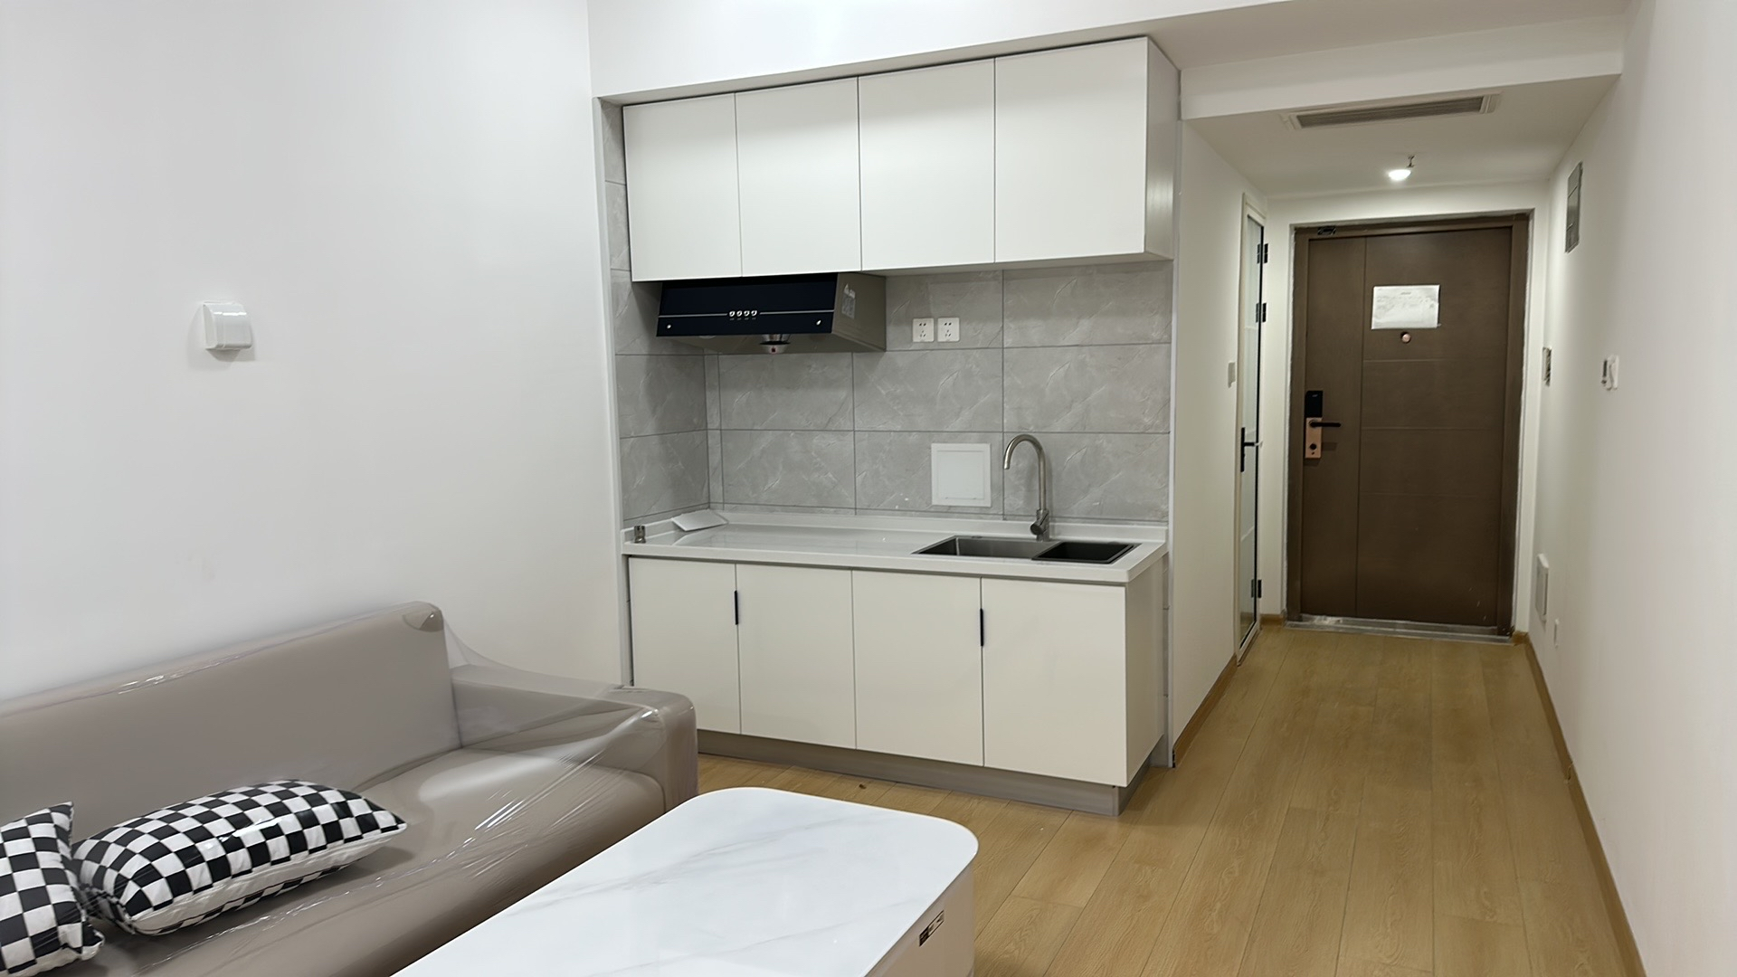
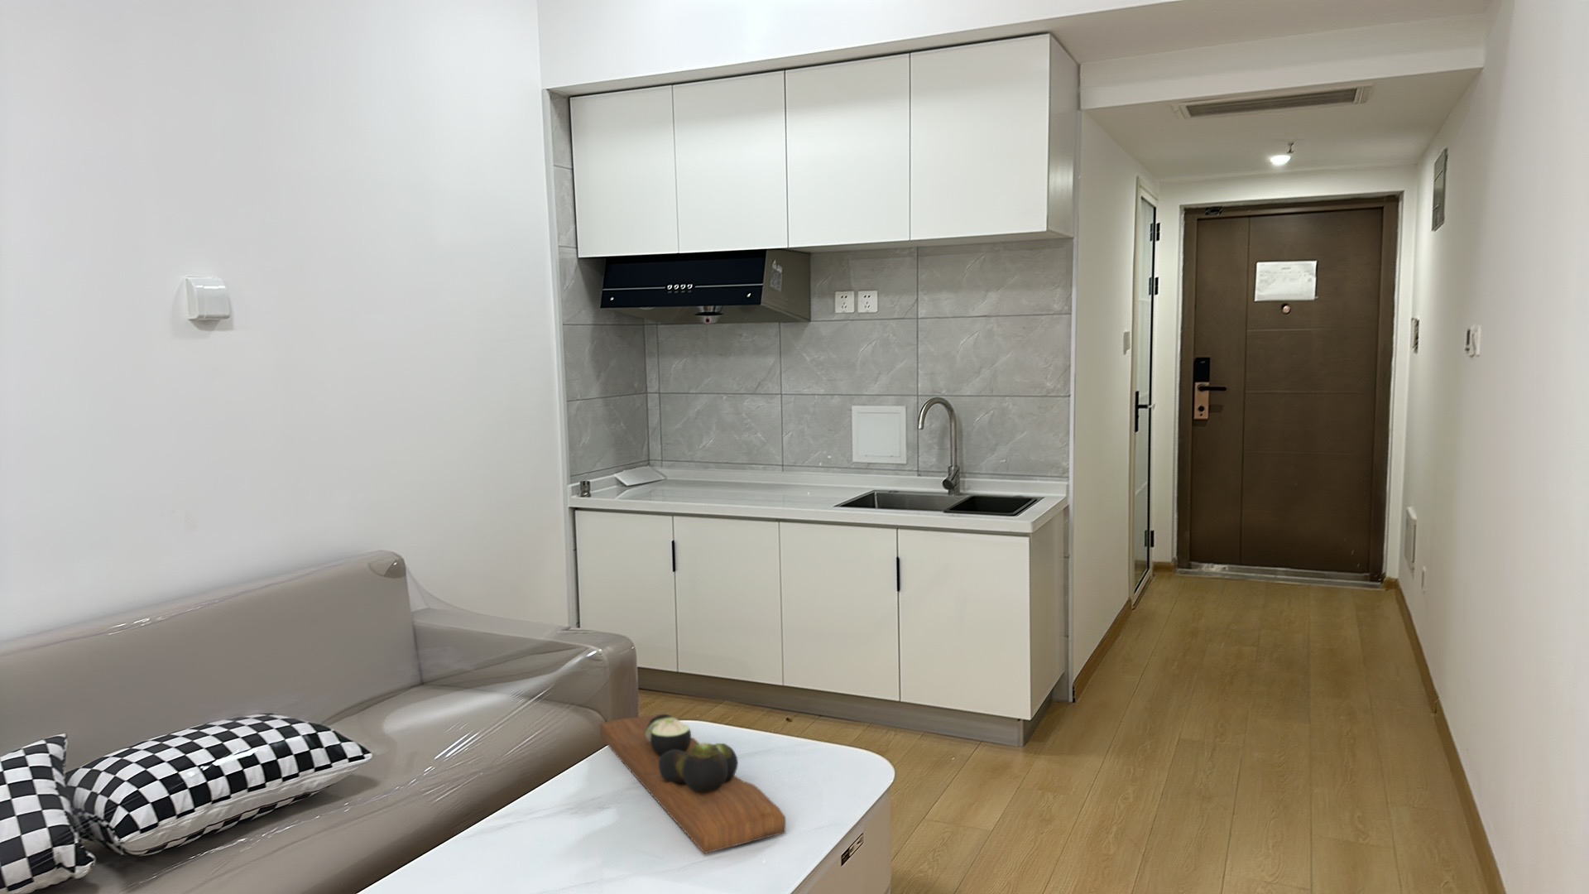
+ decorative tray [599,713,786,855]
